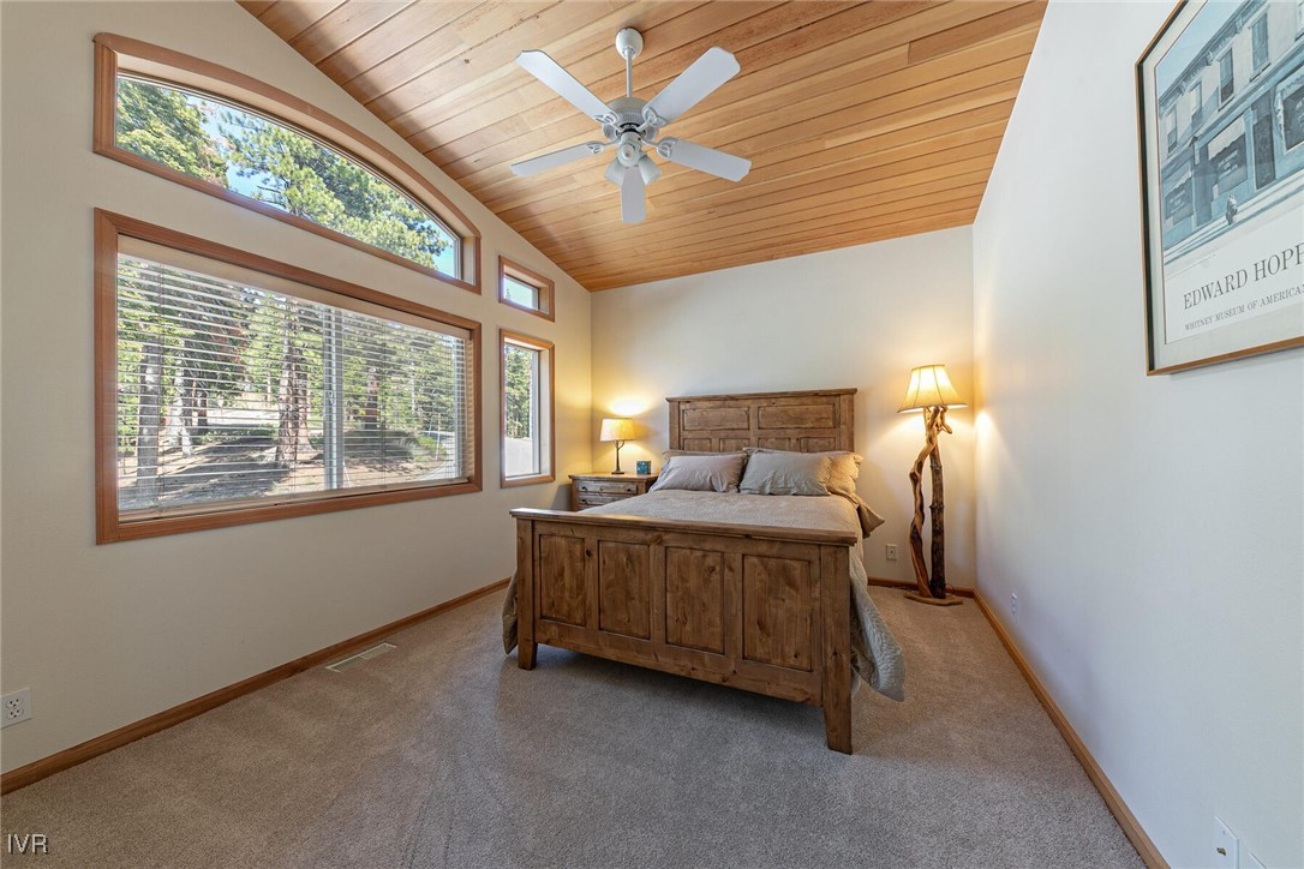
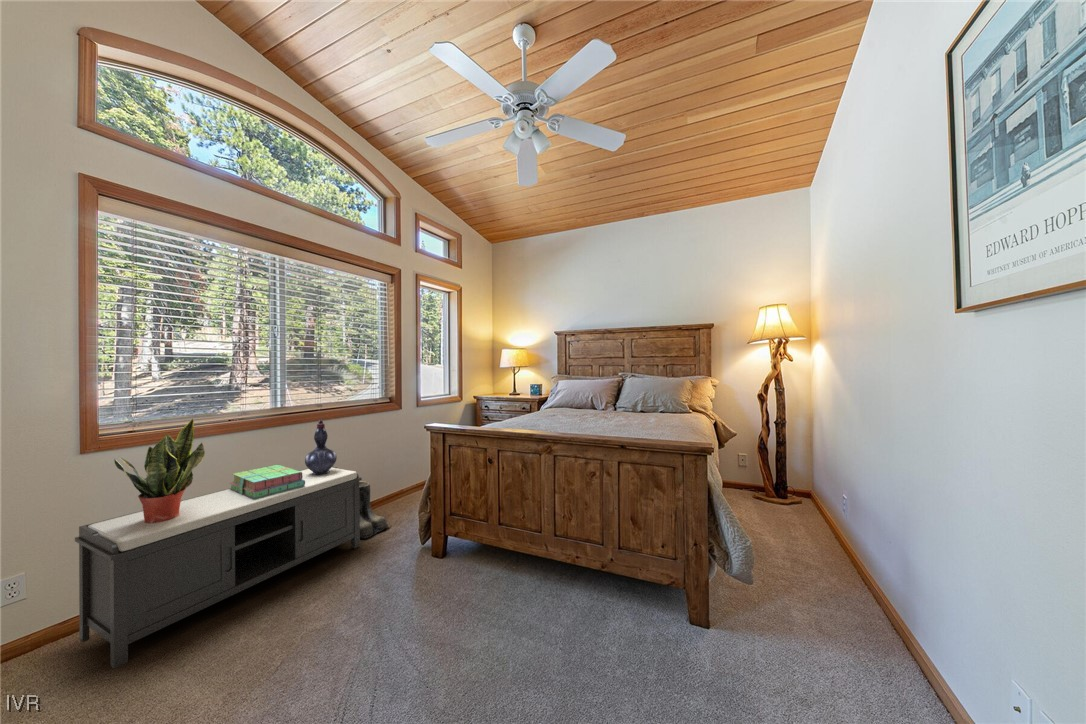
+ boots [359,480,391,540]
+ potted plant [113,418,206,524]
+ decorative vase [304,418,338,475]
+ bench [74,466,363,670]
+ stack of books [229,464,305,499]
